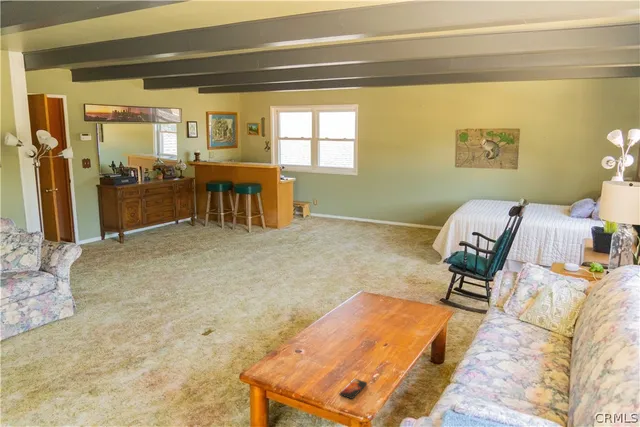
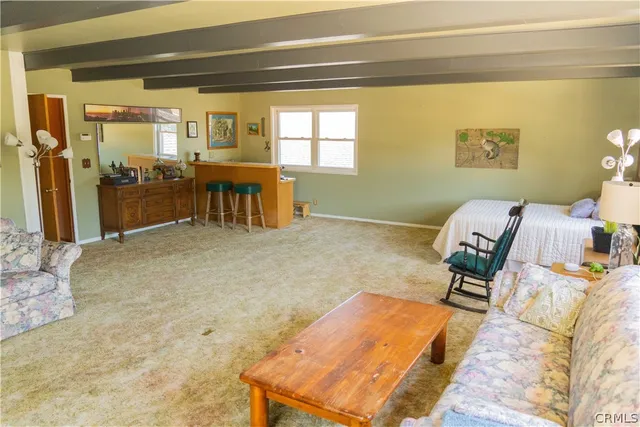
- smartphone [339,378,368,400]
